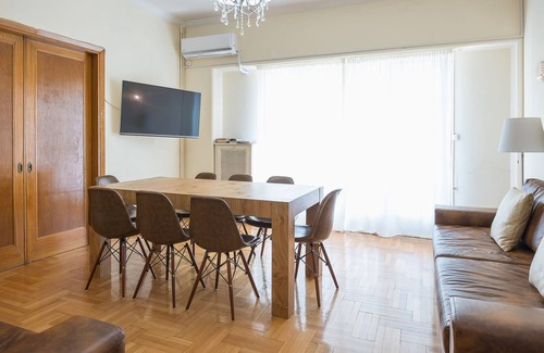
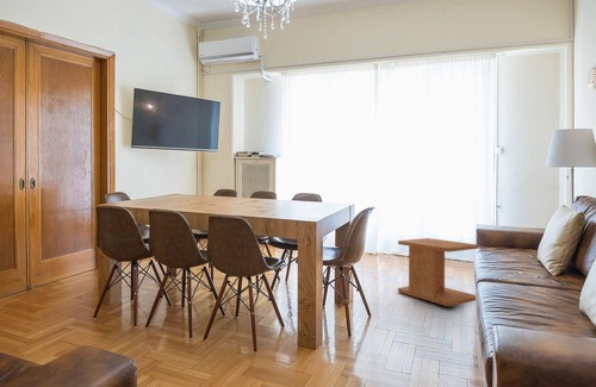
+ side table [397,237,480,307]
